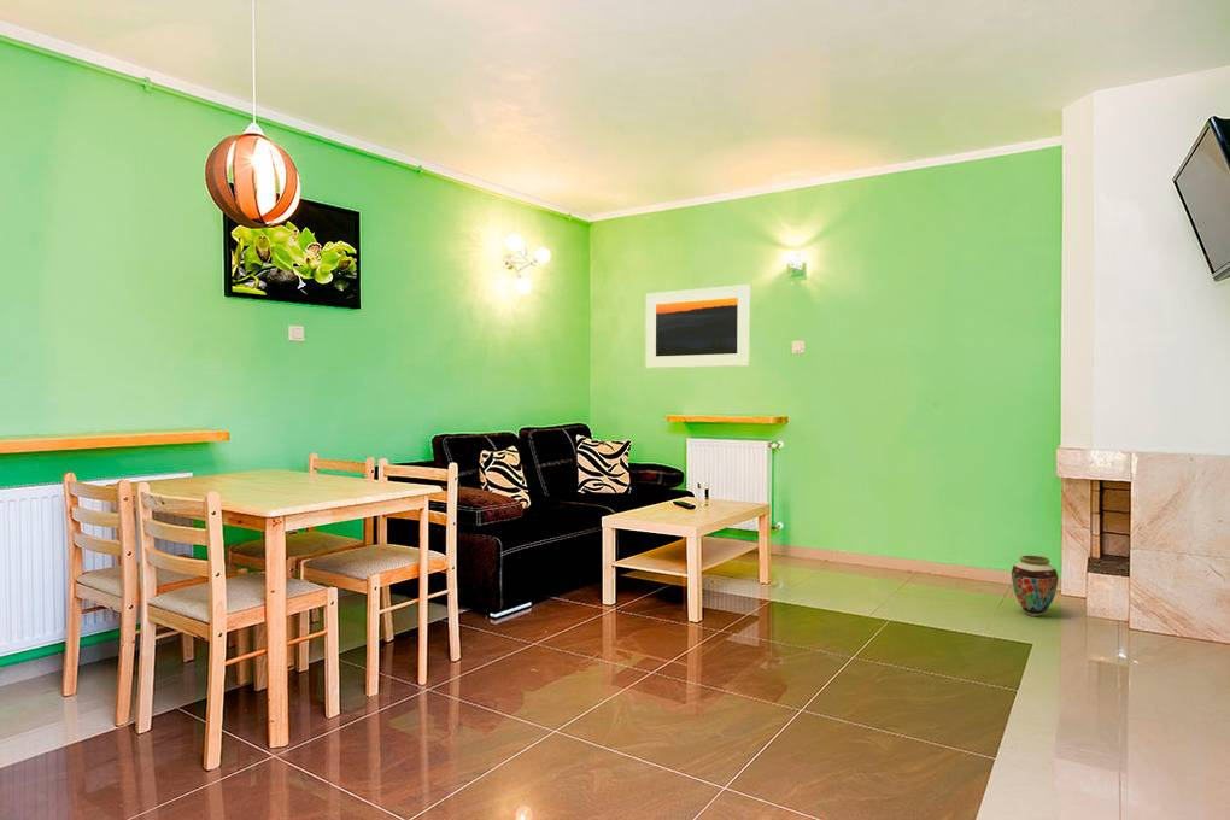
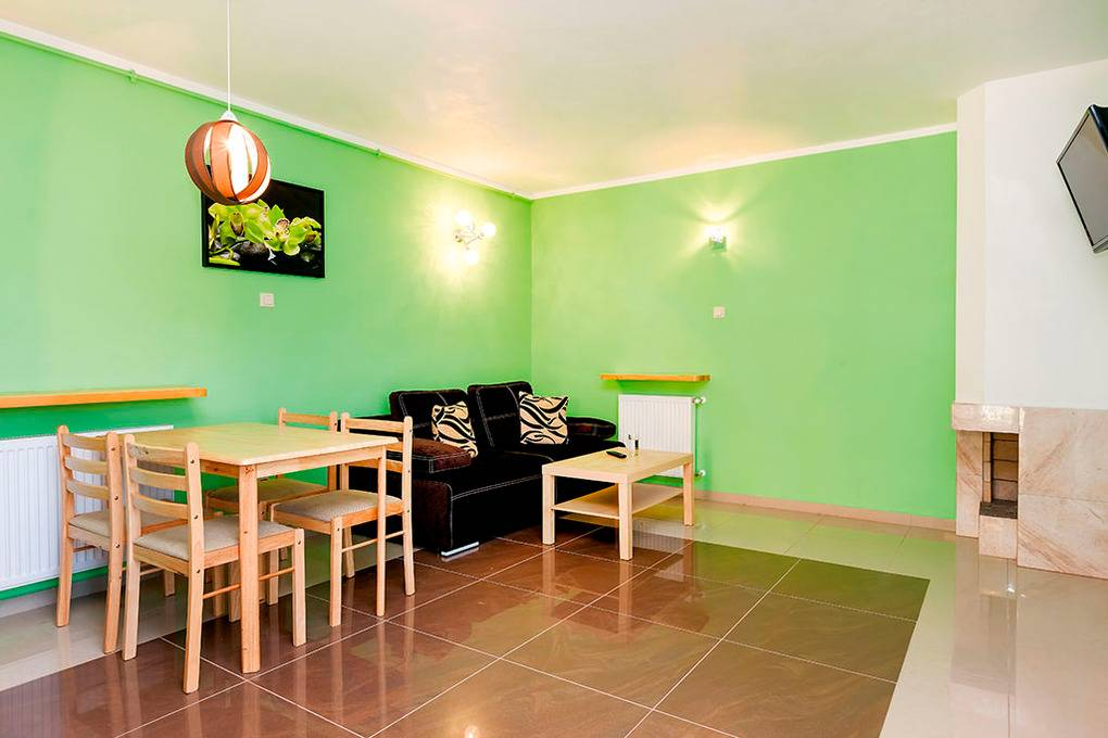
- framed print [645,283,751,369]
- vase [1011,554,1060,617]
